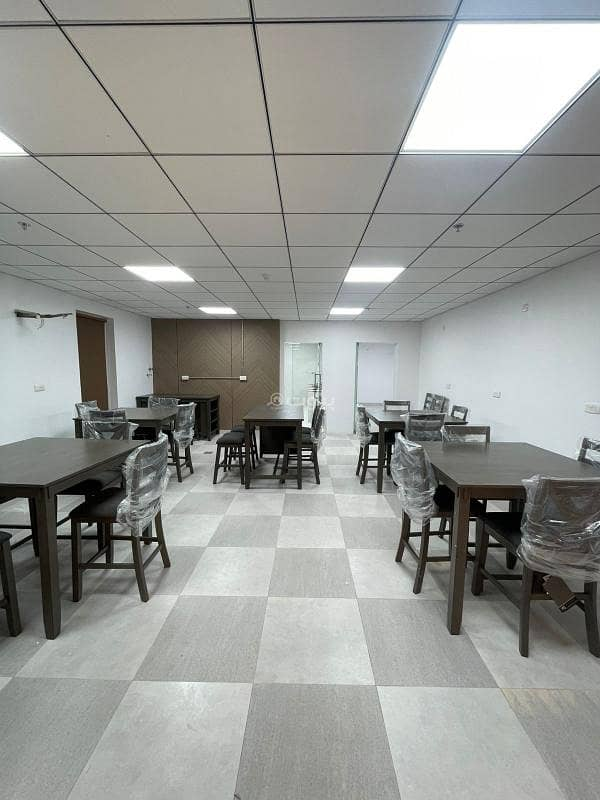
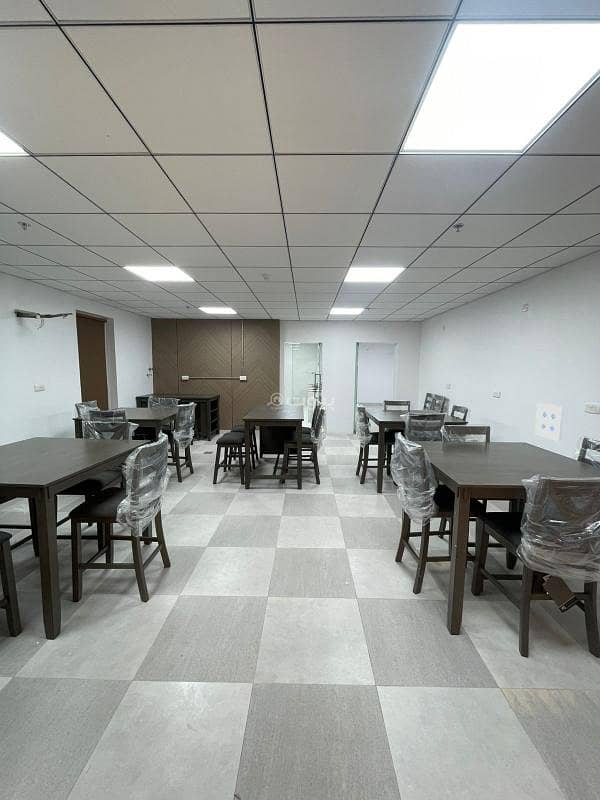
+ wall art [534,402,565,442]
